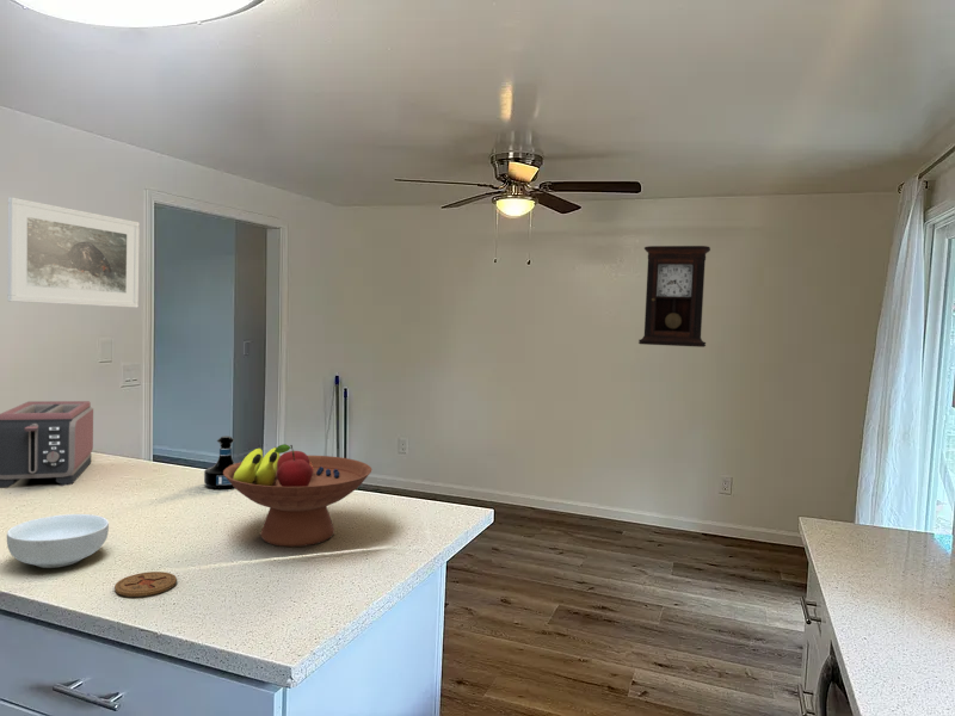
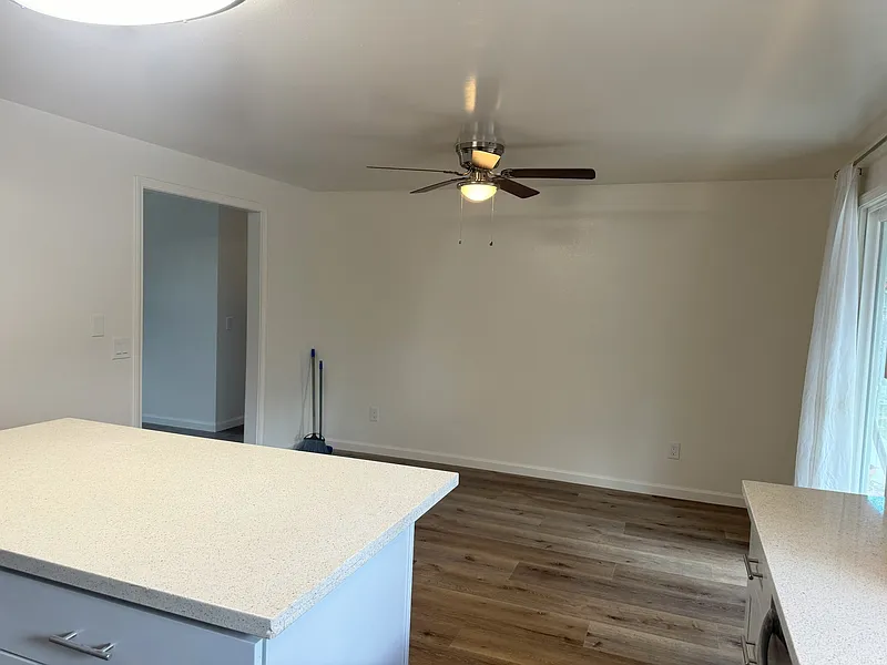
- cereal bowl [6,513,110,569]
- fruit bowl [223,443,372,548]
- pendulum clock [637,245,711,348]
- toaster [0,400,94,489]
- tequila bottle [203,434,236,490]
- coaster [113,570,178,598]
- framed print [6,196,141,309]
